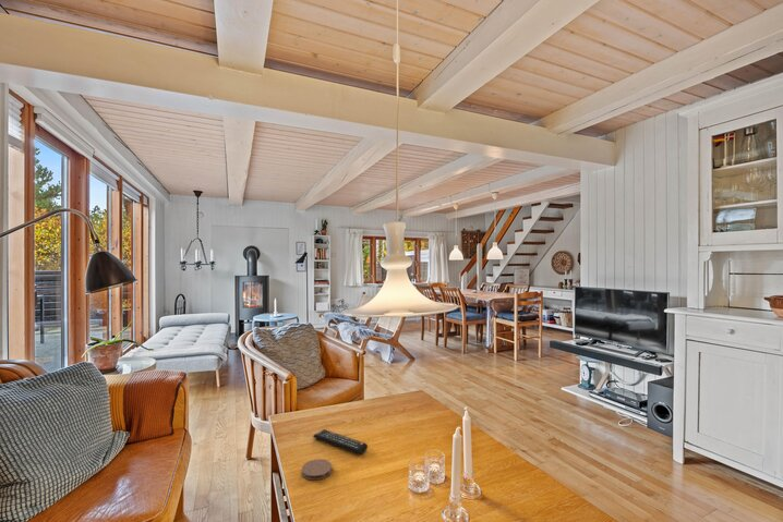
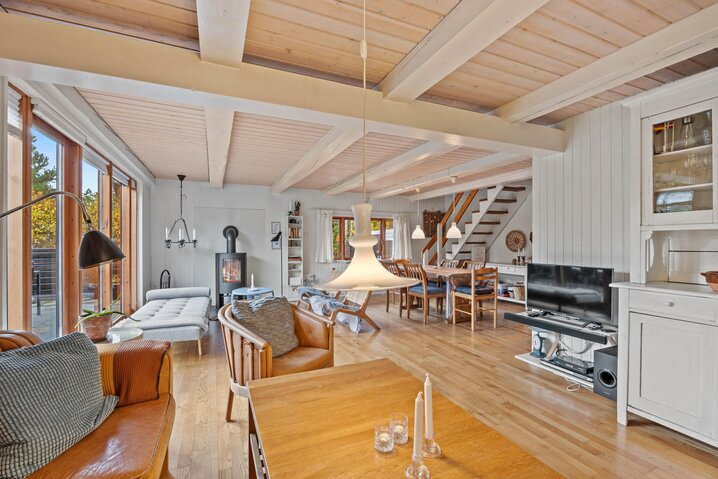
- remote control [312,428,369,456]
- coaster [301,458,333,481]
